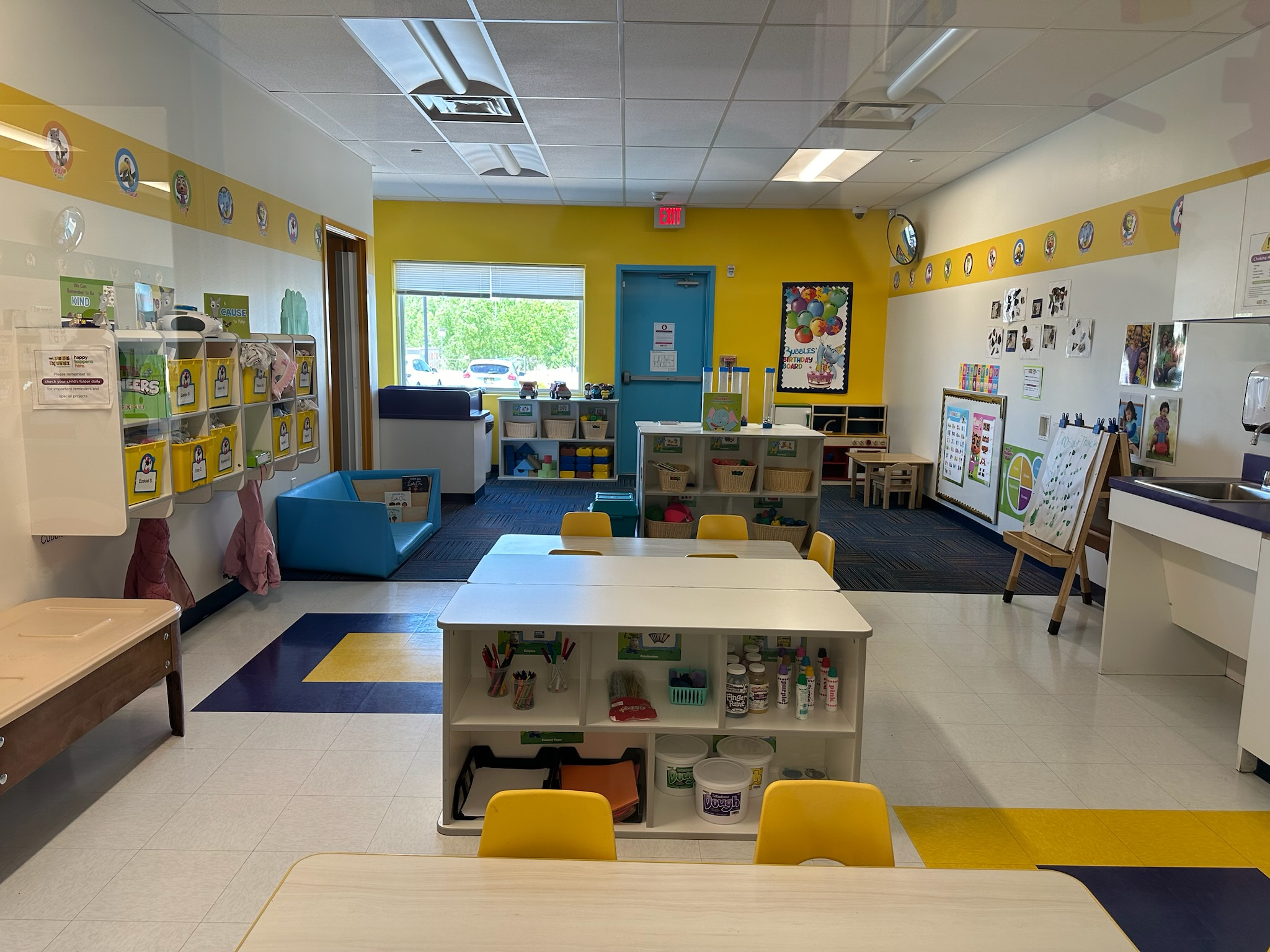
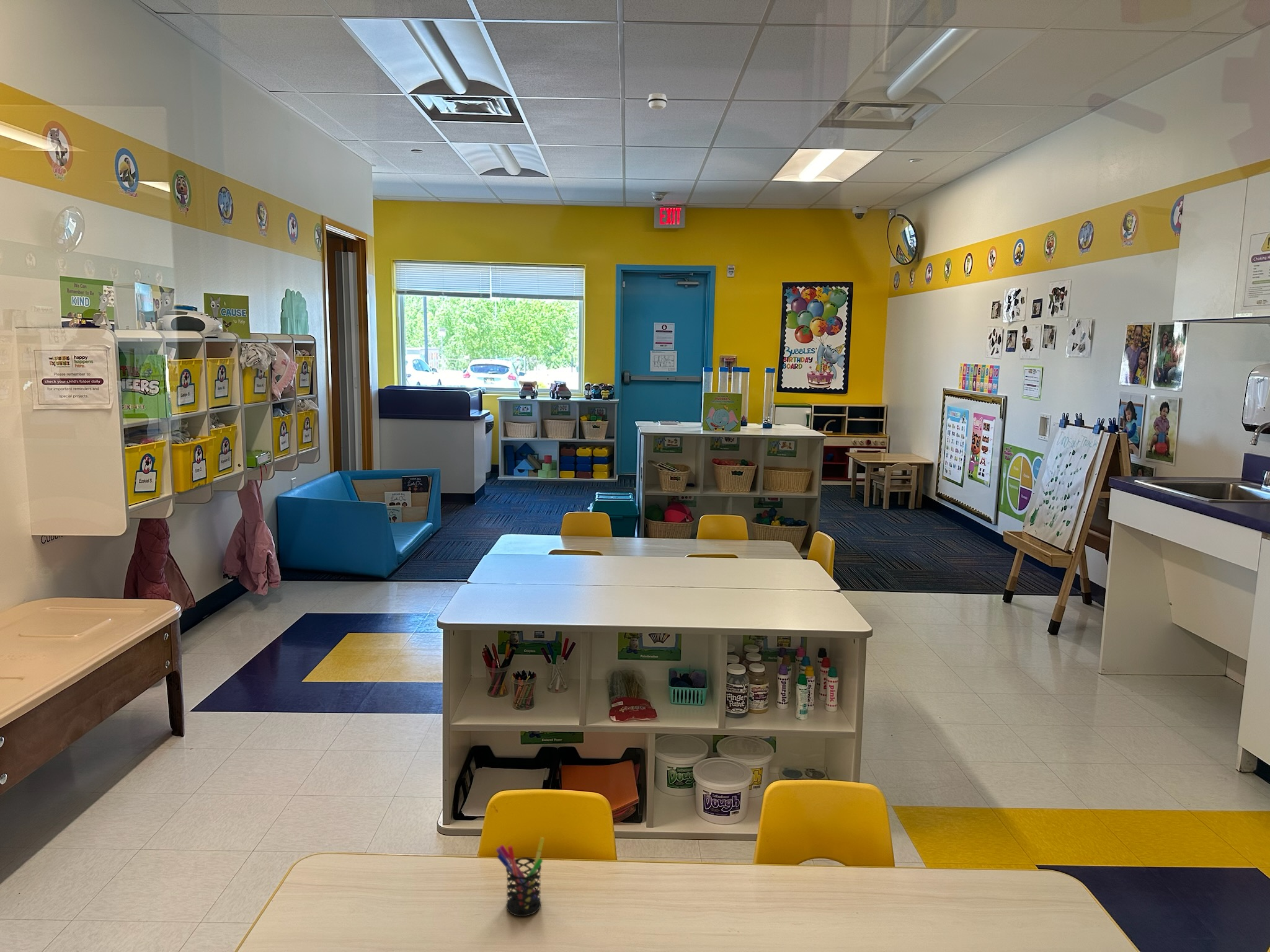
+ smoke detector [647,92,668,110]
+ pen holder [495,837,545,917]
